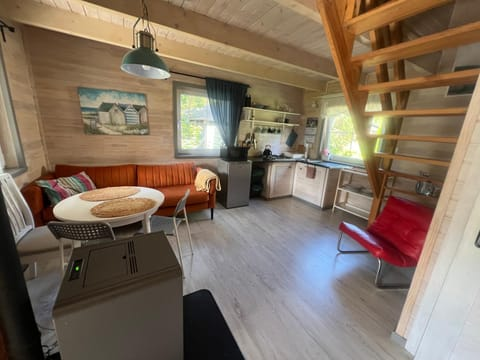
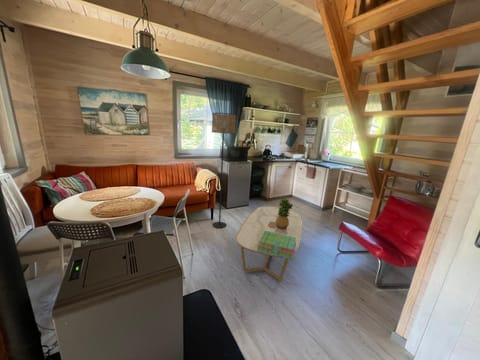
+ floor lamp [211,112,237,229]
+ stack of books [257,230,296,261]
+ potted plant [276,197,294,230]
+ coffee table [235,205,303,283]
